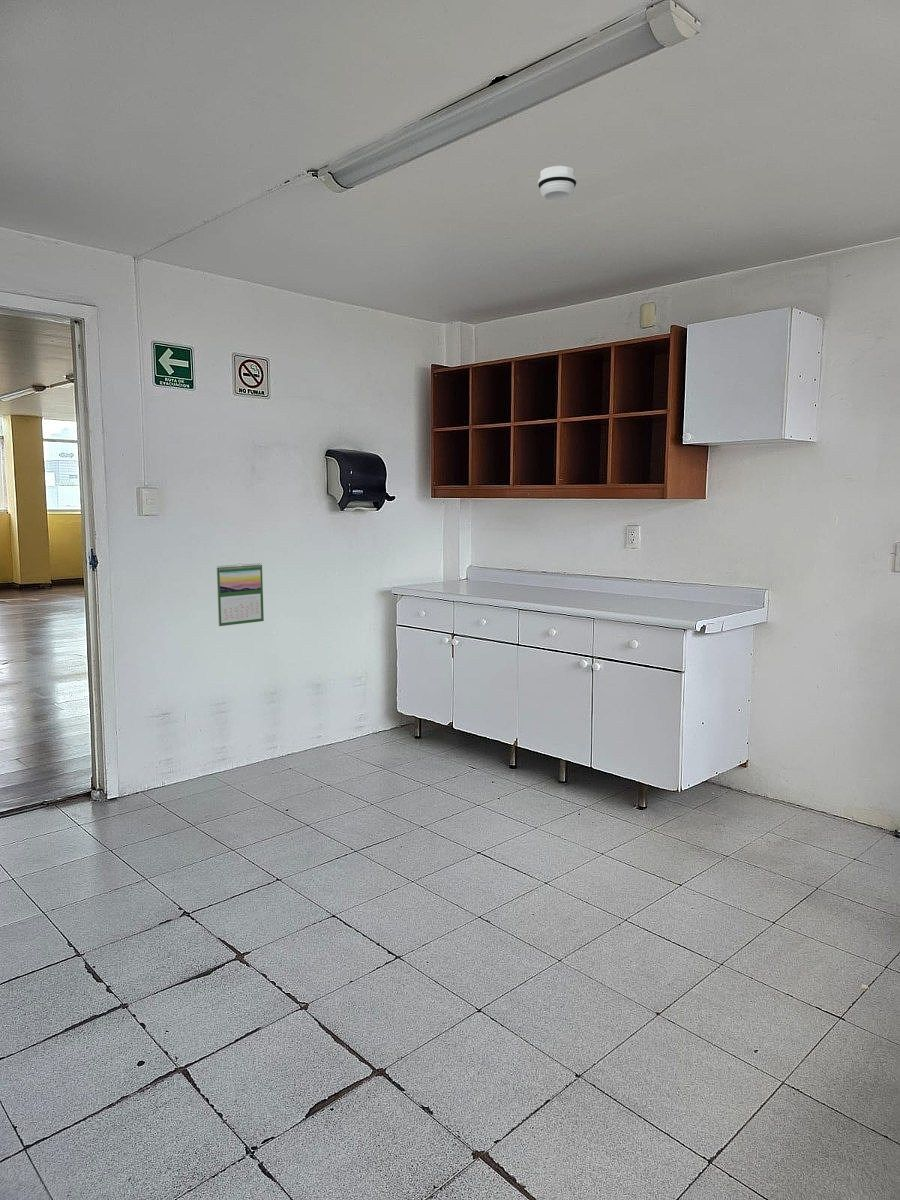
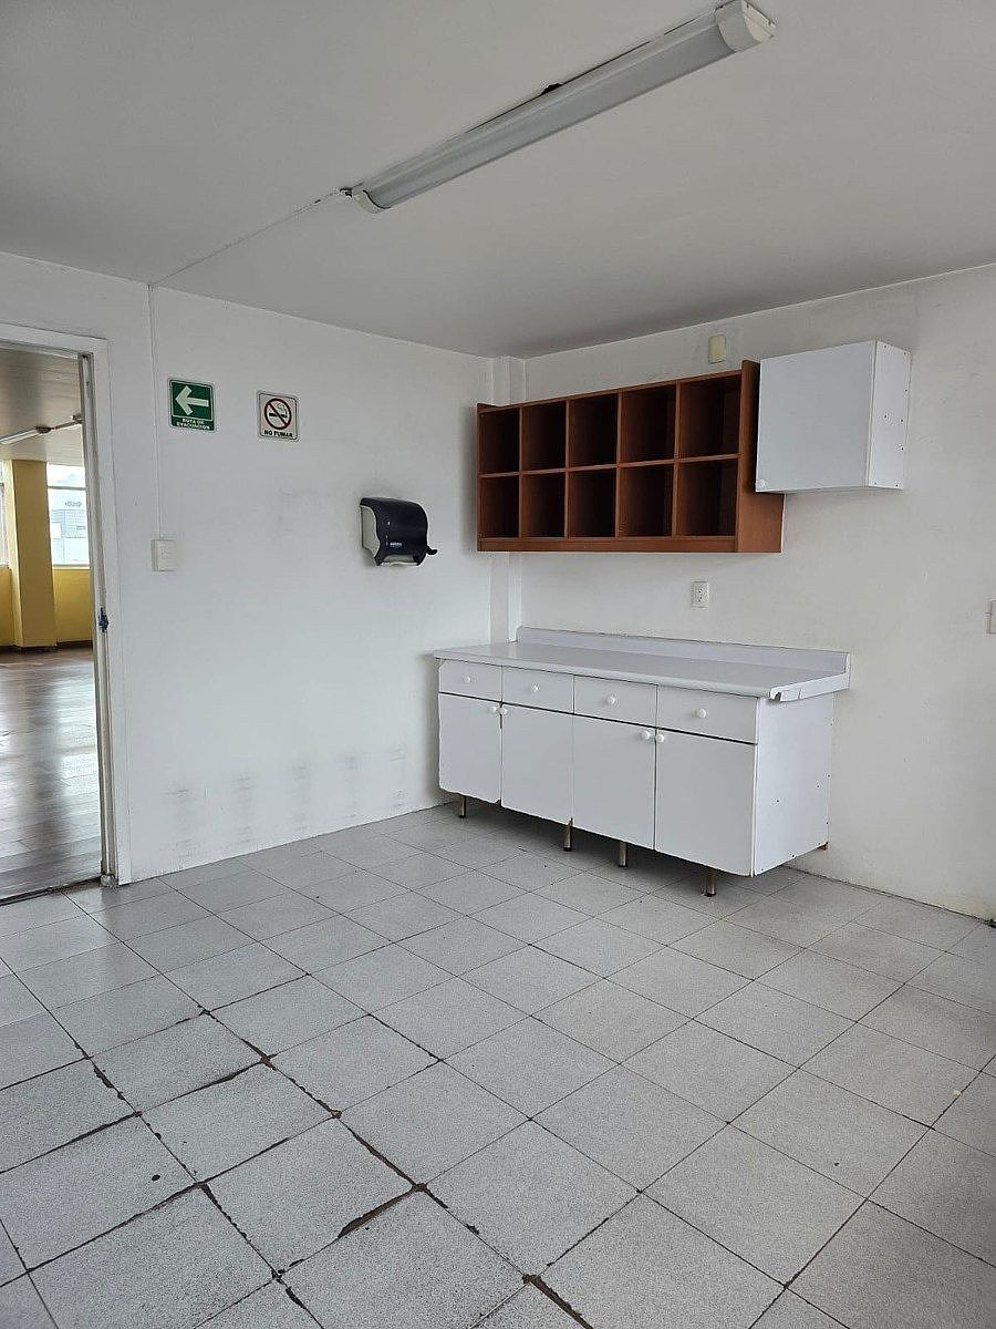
- calendar [216,562,265,627]
- smoke detector [537,165,578,202]
